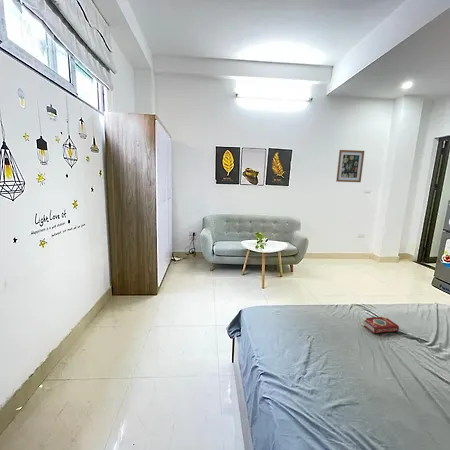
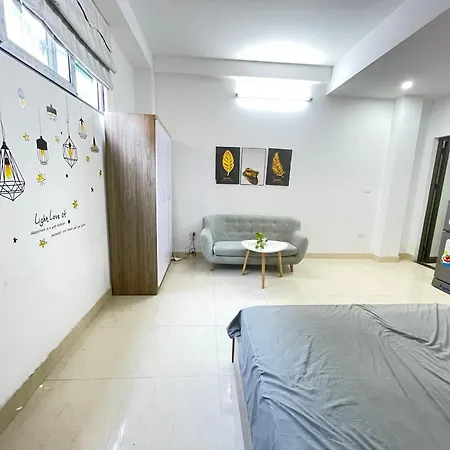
- wall art [335,149,365,183]
- book [360,315,400,334]
